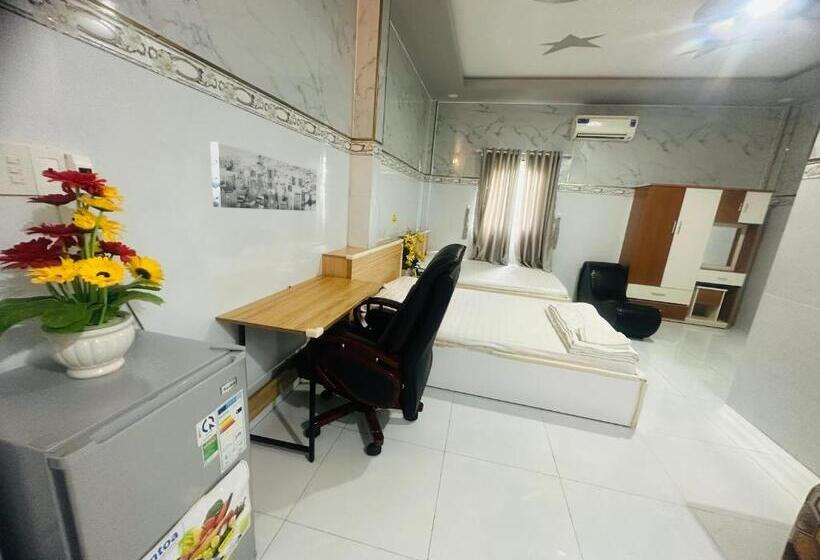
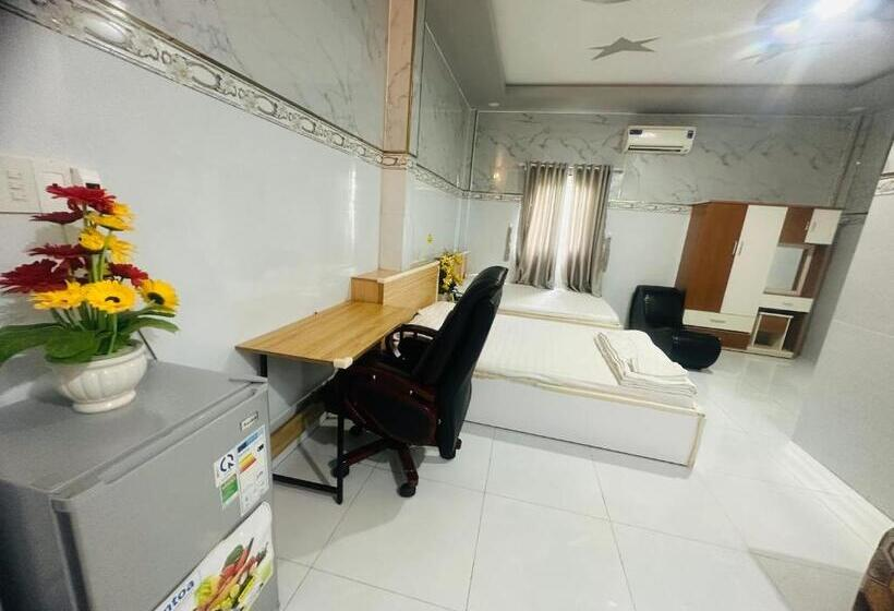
- wall art [209,141,318,212]
